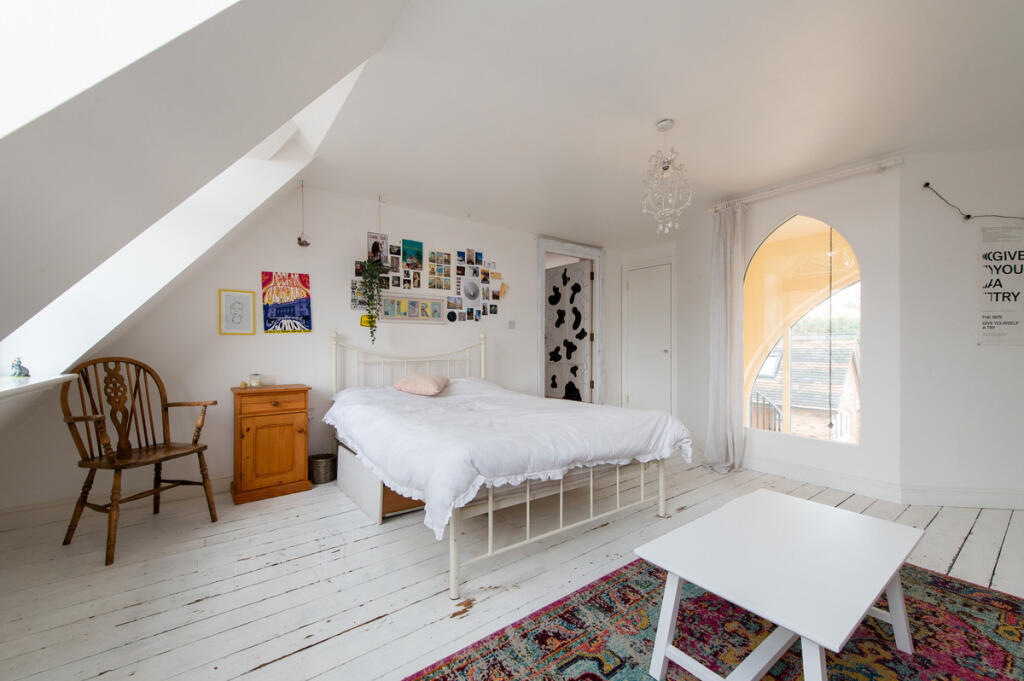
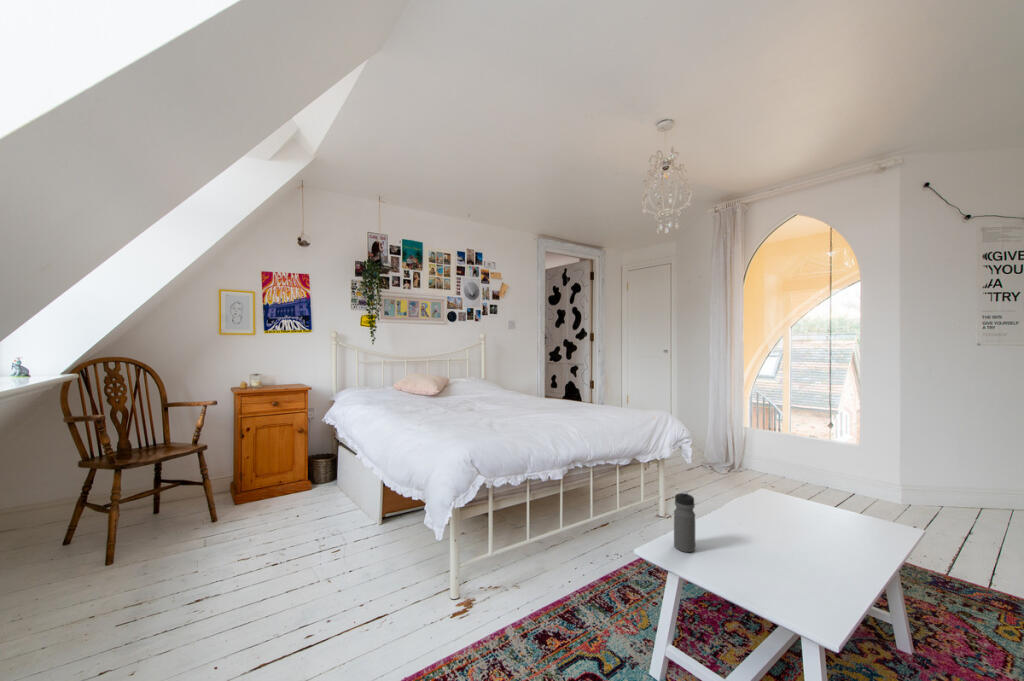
+ water bottle [673,490,696,553]
